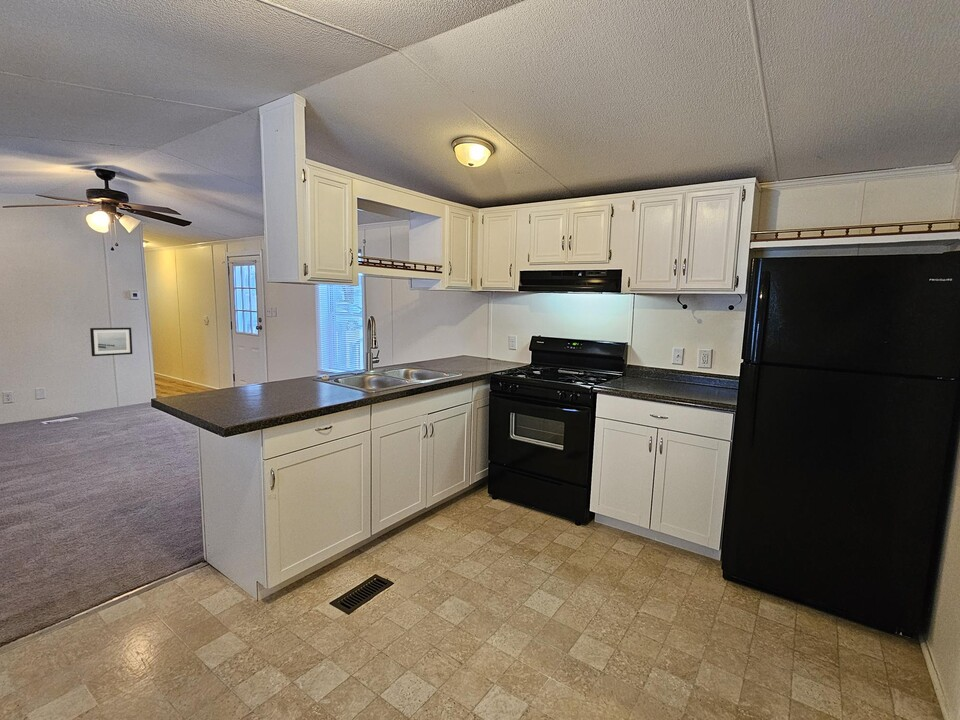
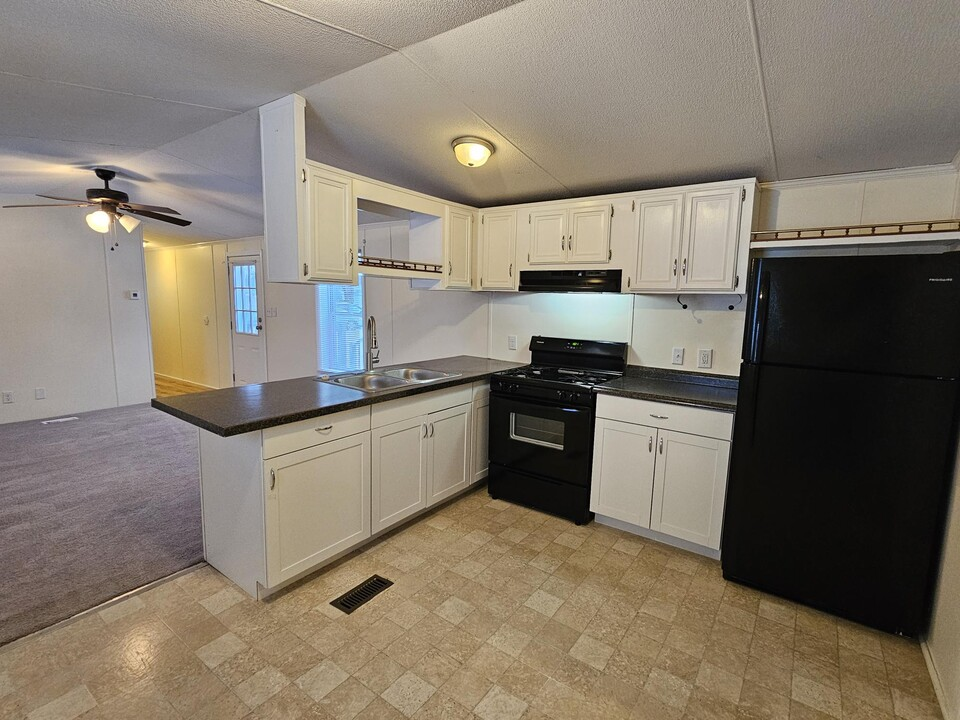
- wall art [89,327,133,357]
